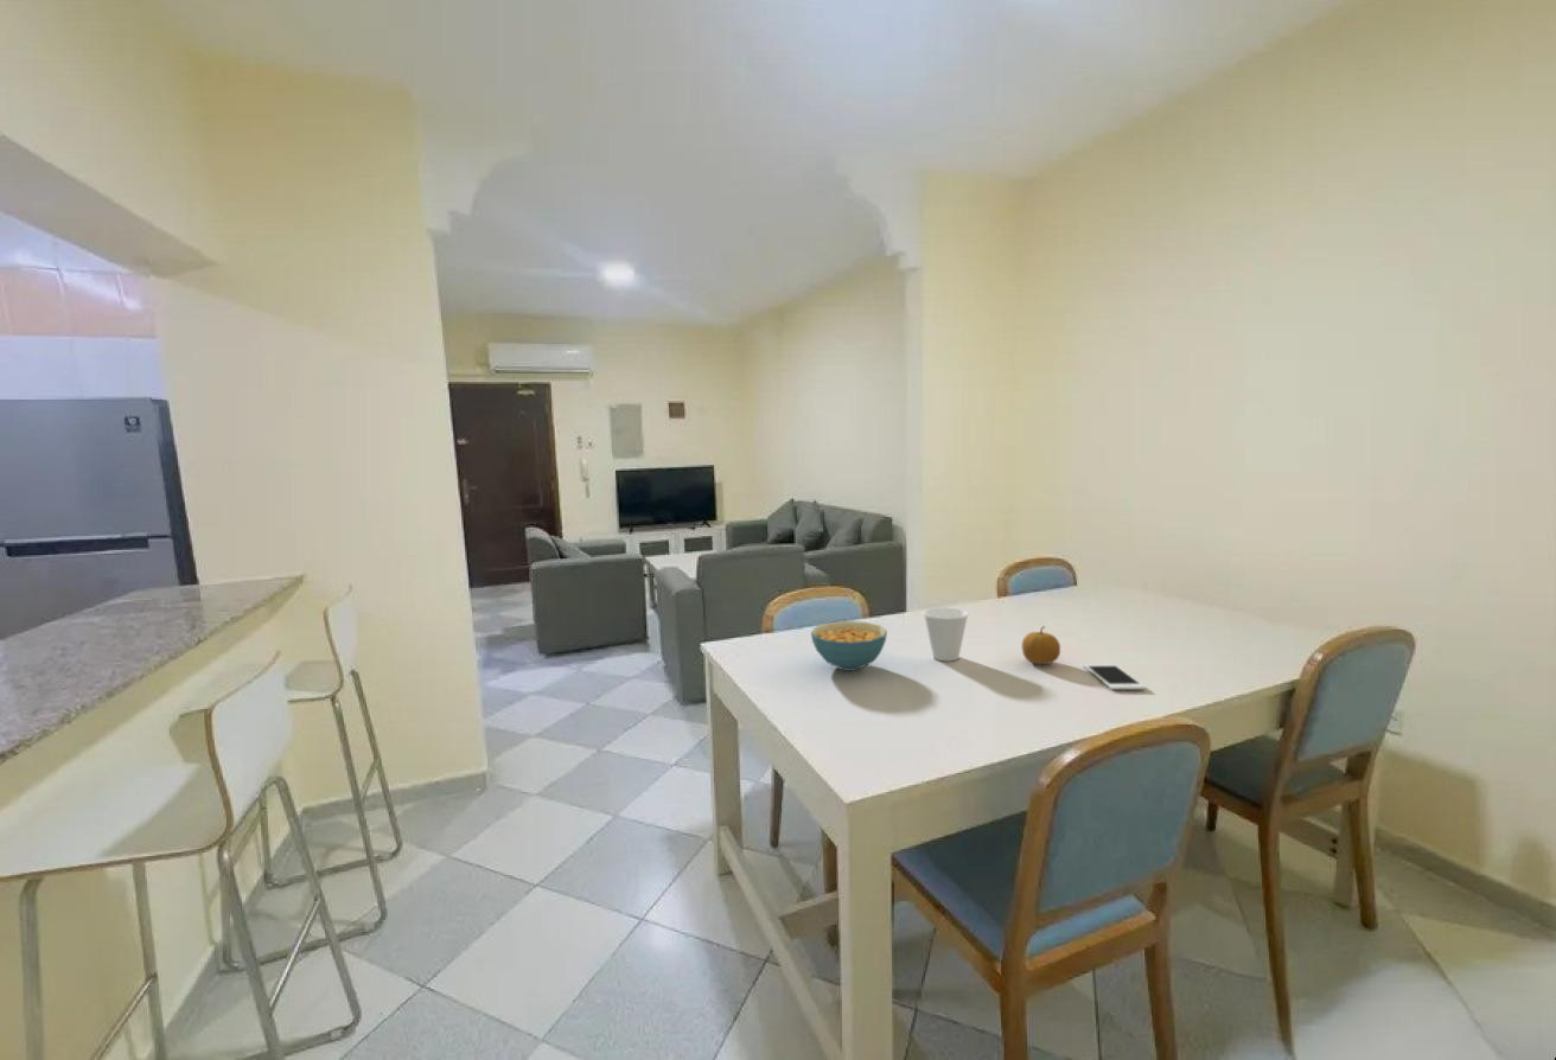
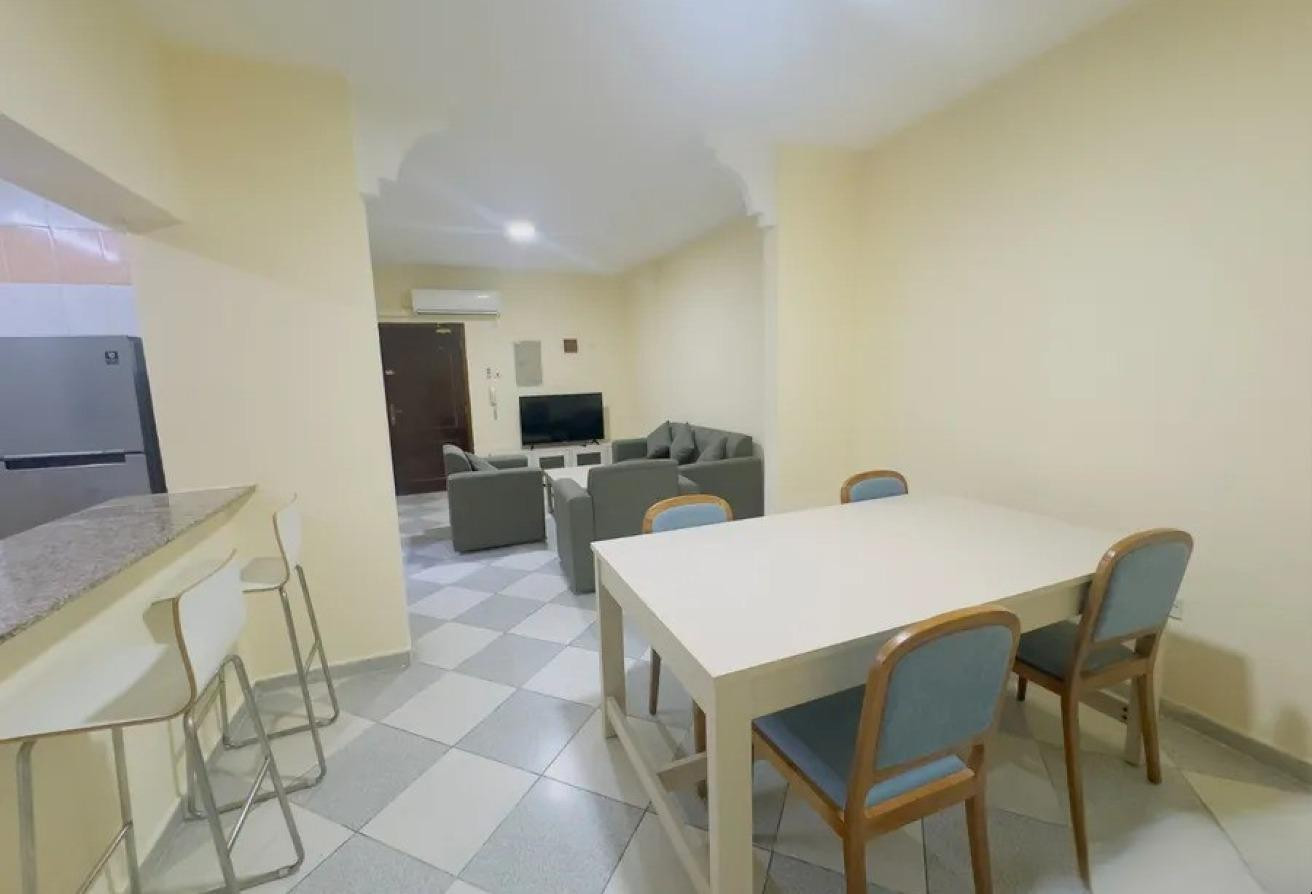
- cell phone [1083,663,1147,691]
- cereal bowl [810,620,888,672]
- cup [922,606,969,662]
- fruit [1021,625,1061,665]
